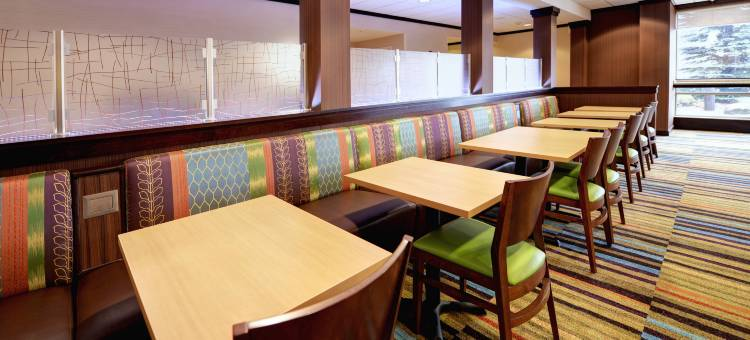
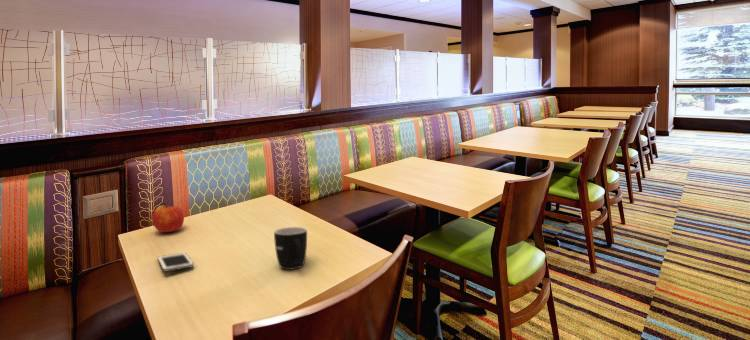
+ mug [273,226,308,271]
+ apple [151,202,185,233]
+ cell phone [157,252,195,273]
